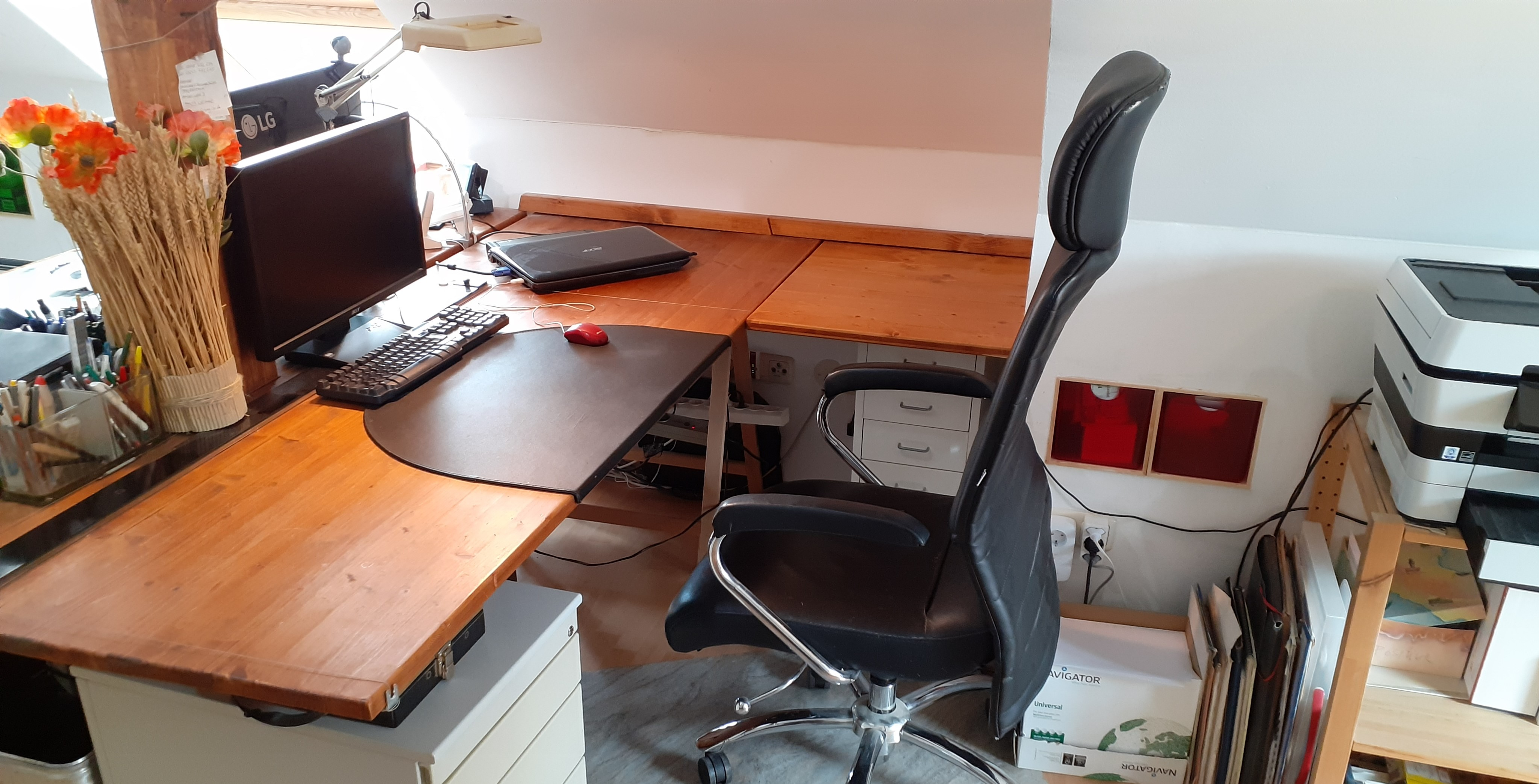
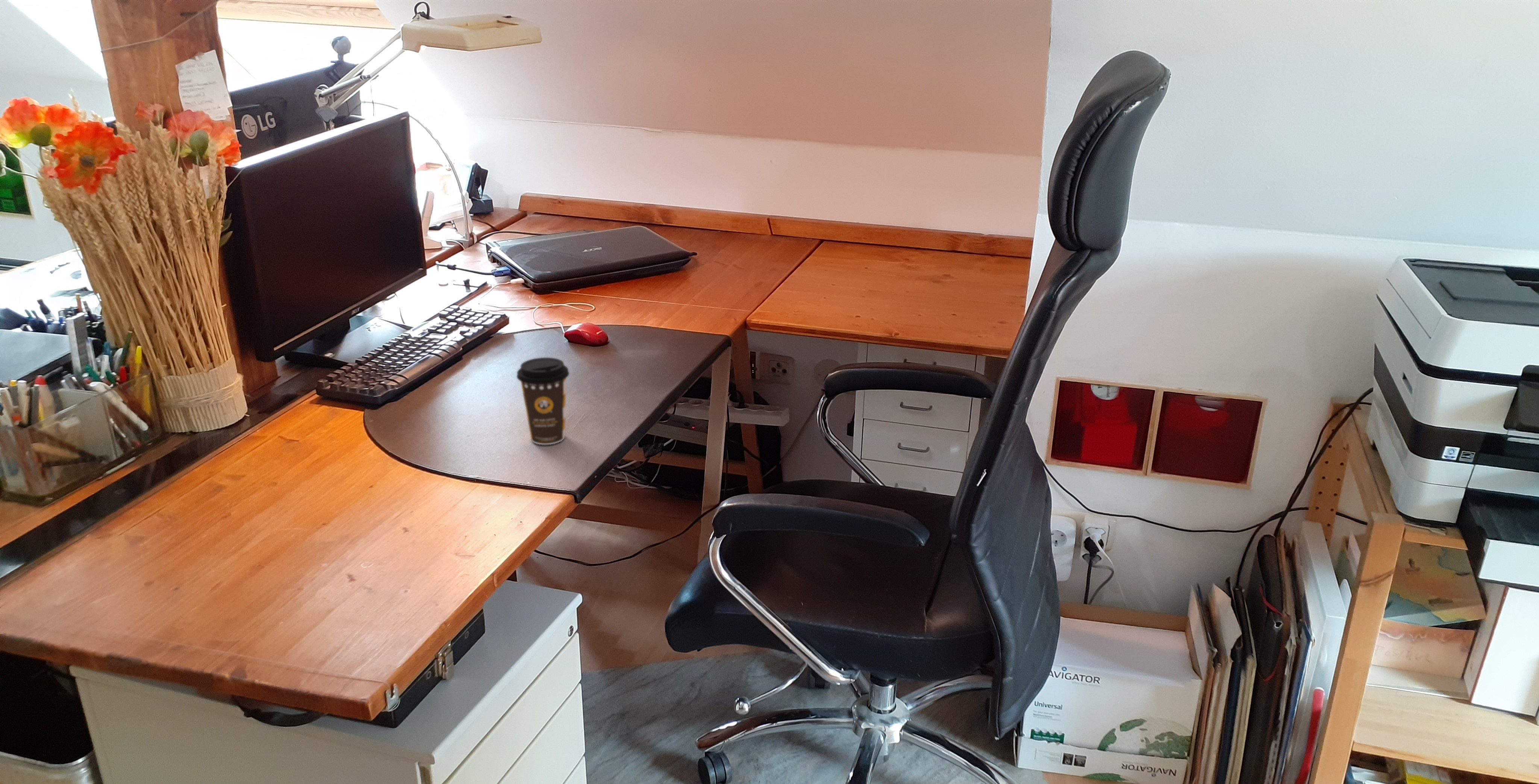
+ coffee cup [516,357,570,445]
